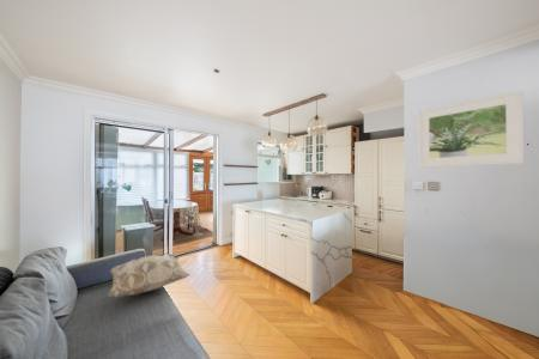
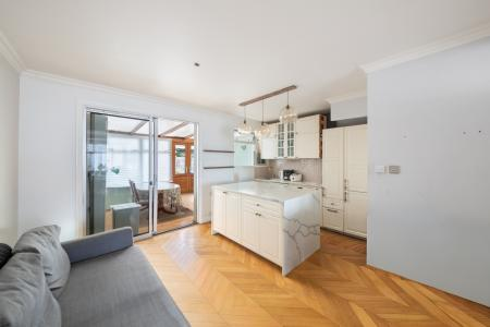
- decorative pillow [107,254,192,299]
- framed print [417,90,525,169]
